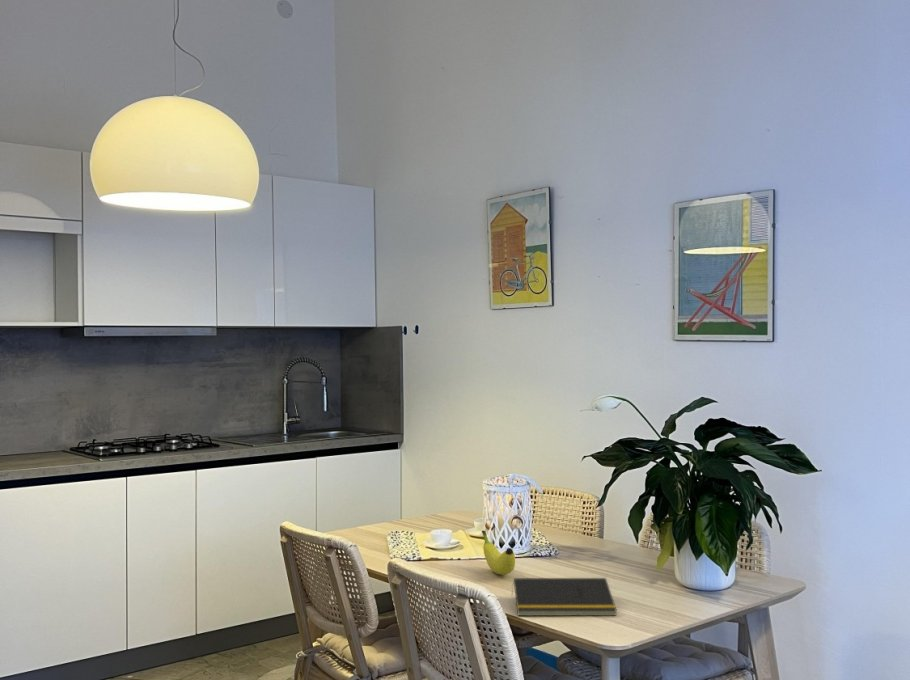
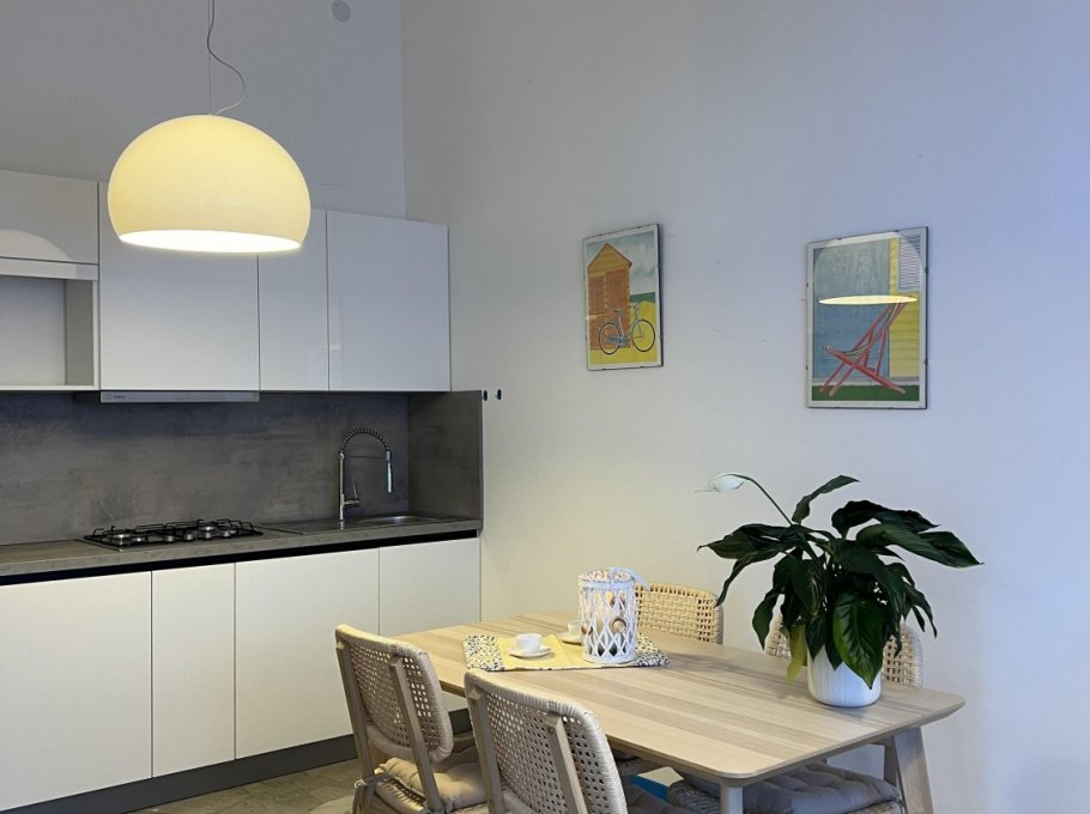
- notepad [510,577,618,617]
- fruit [481,529,516,576]
